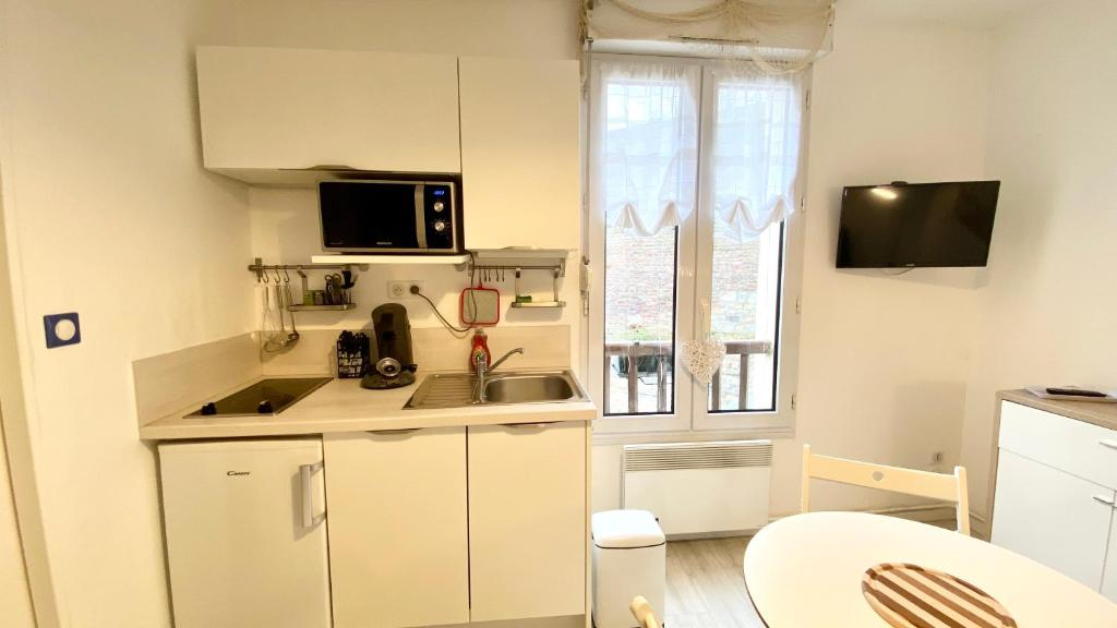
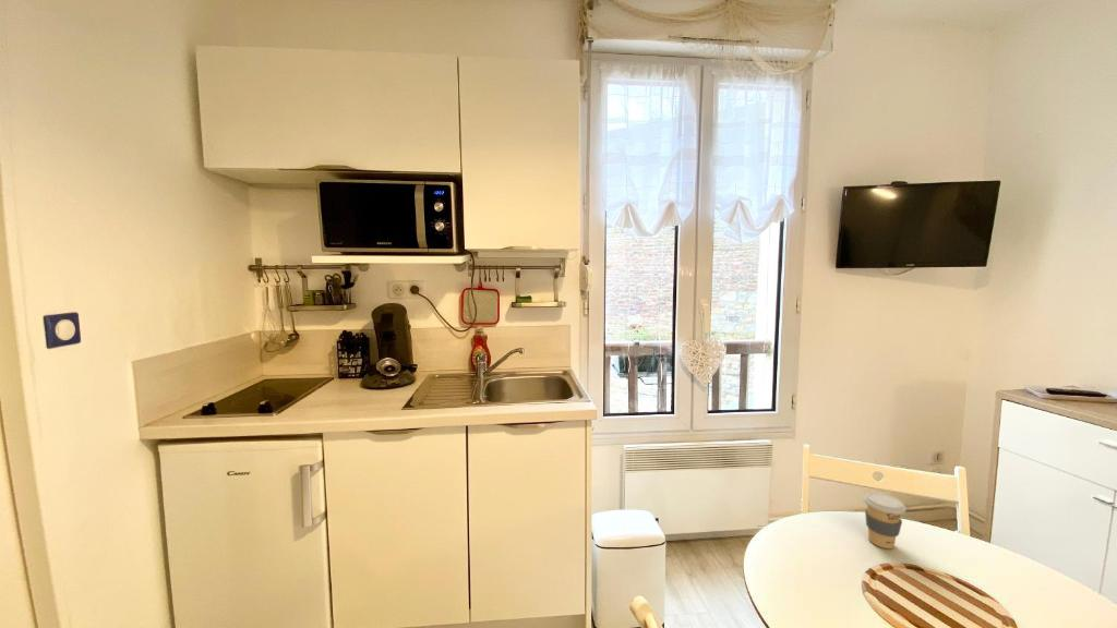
+ coffee cup [862,491,908,550]
